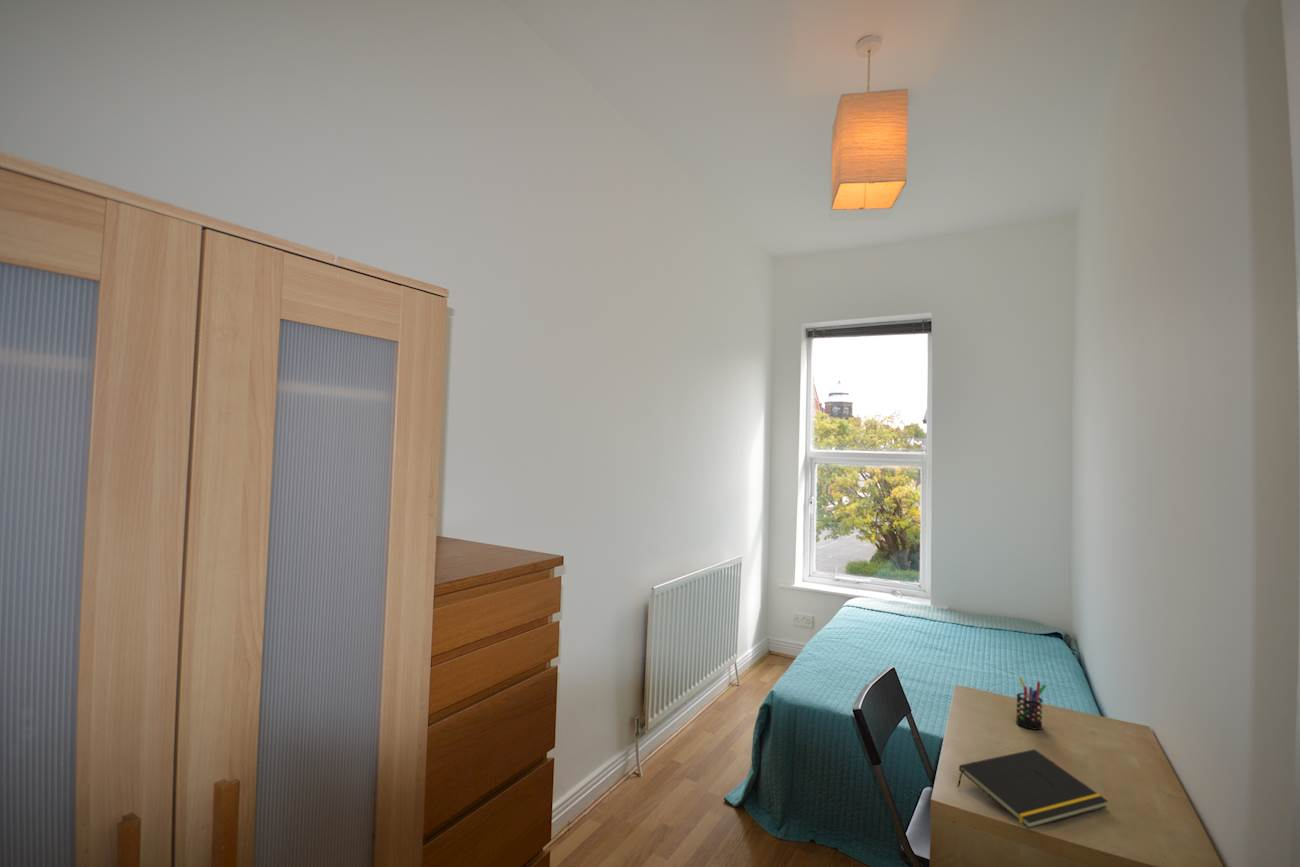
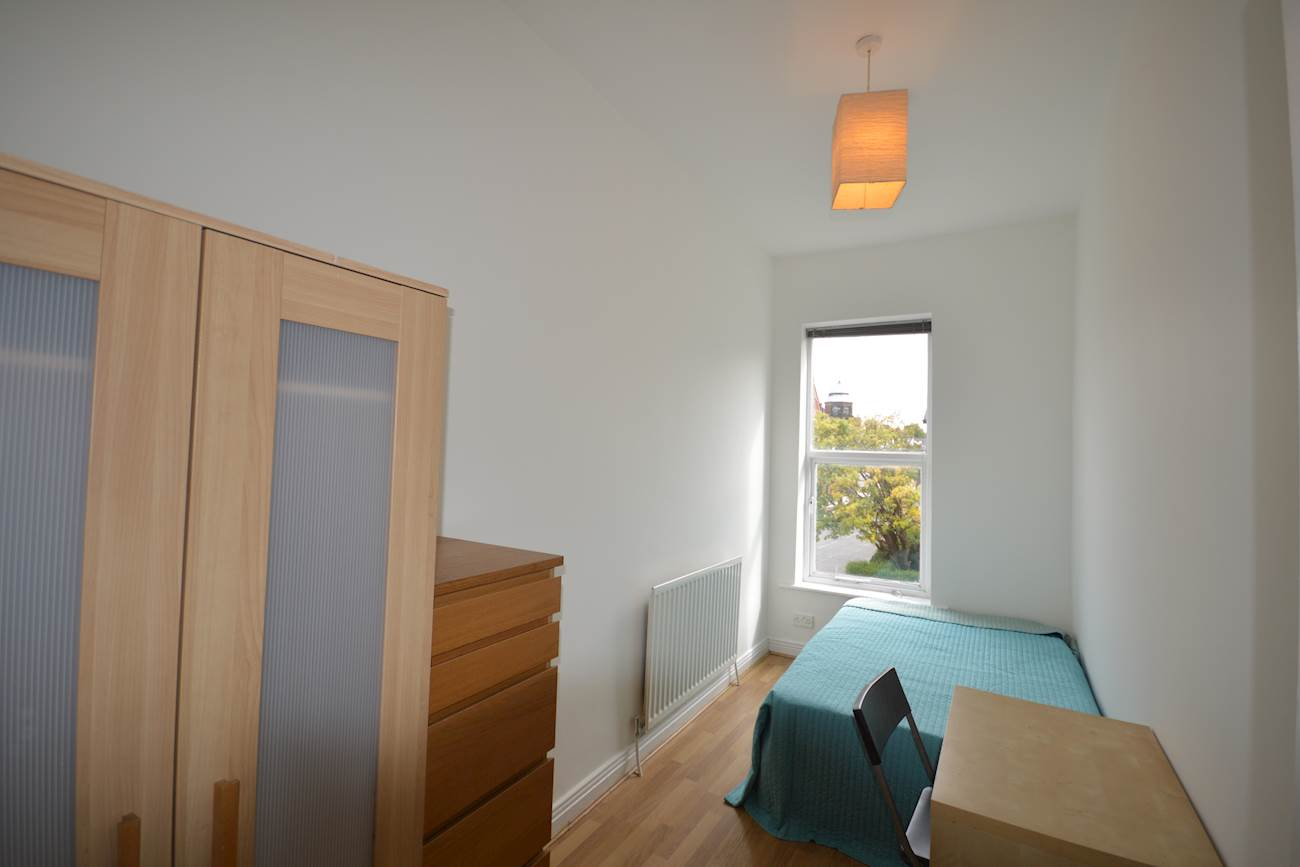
- notepad [956,748,1109,830]
- pen holder [1015,676,1047,731]
